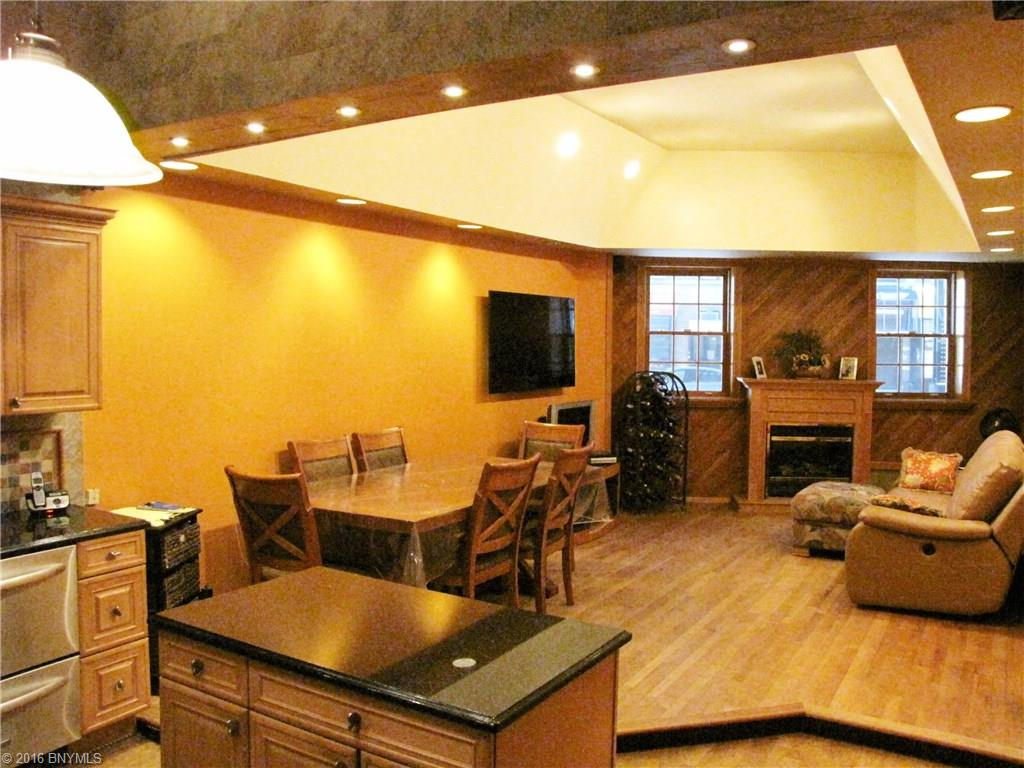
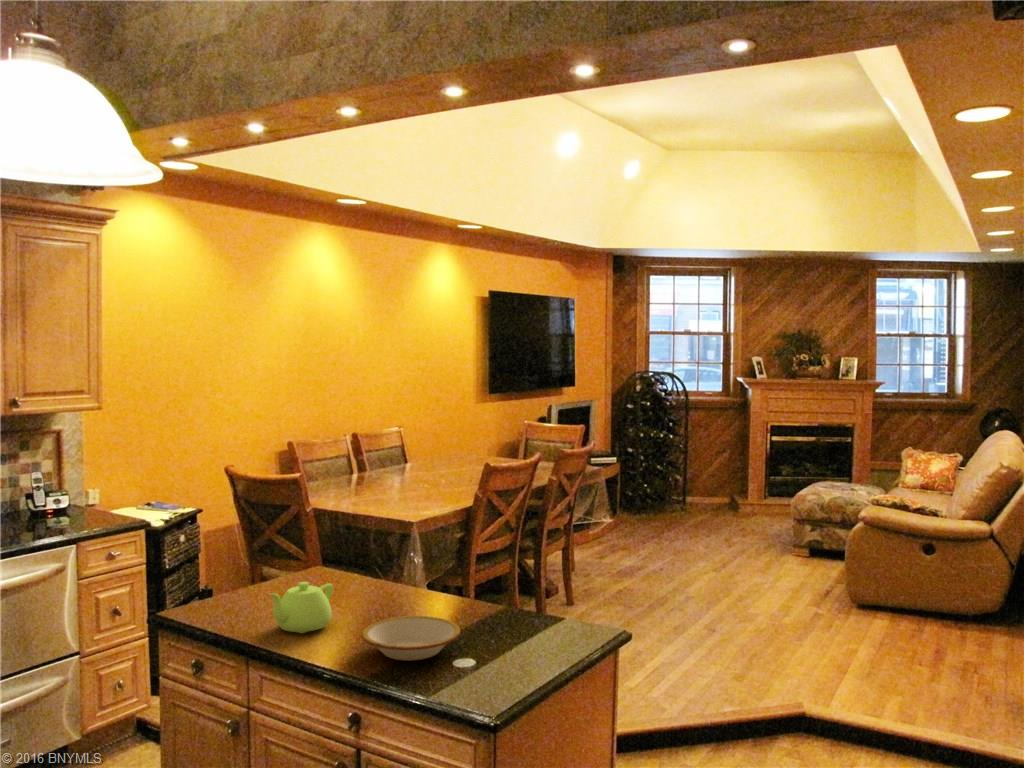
+ teapot [268,581,334,634]
+ bowl [361,615,461,662]
